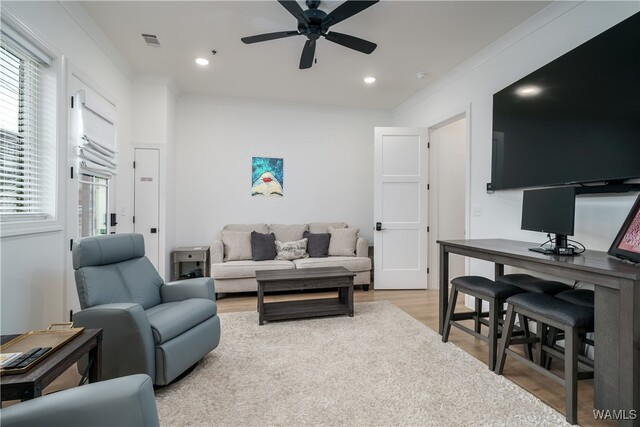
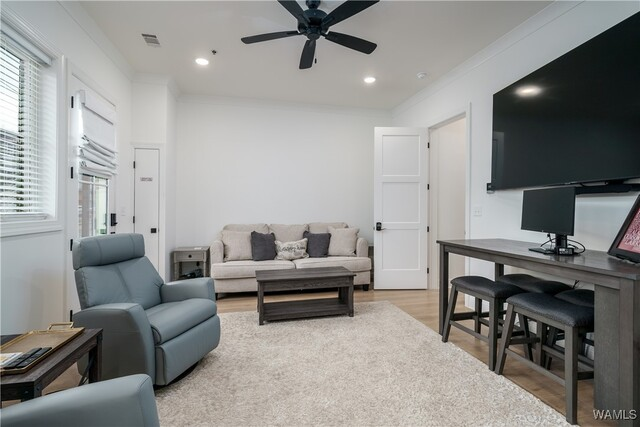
- wall art [251,156,284,198]
